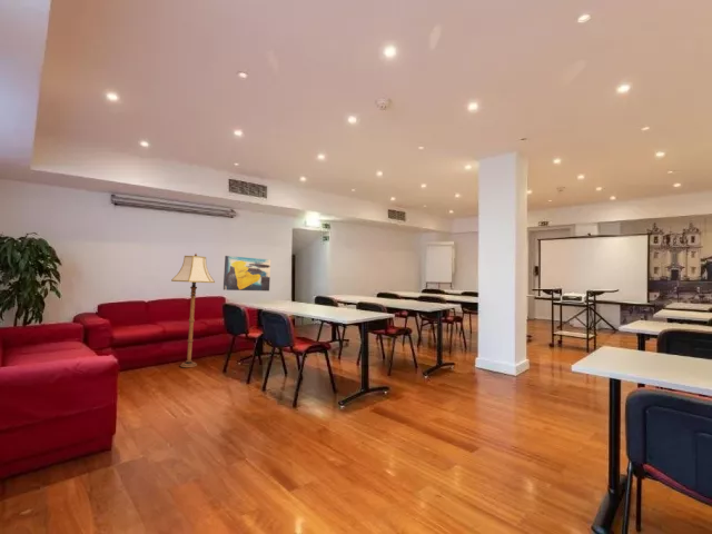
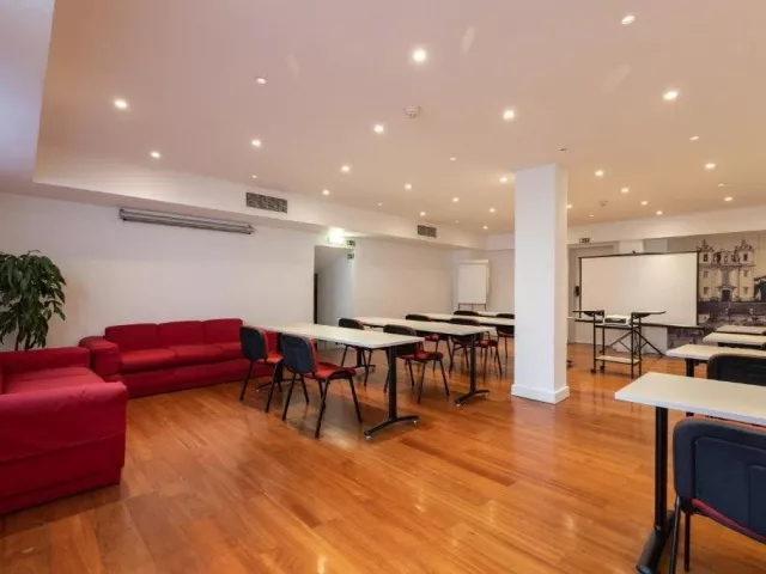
- floor lamp [170,253,216,368]
- wall art [222,255,271,293]
